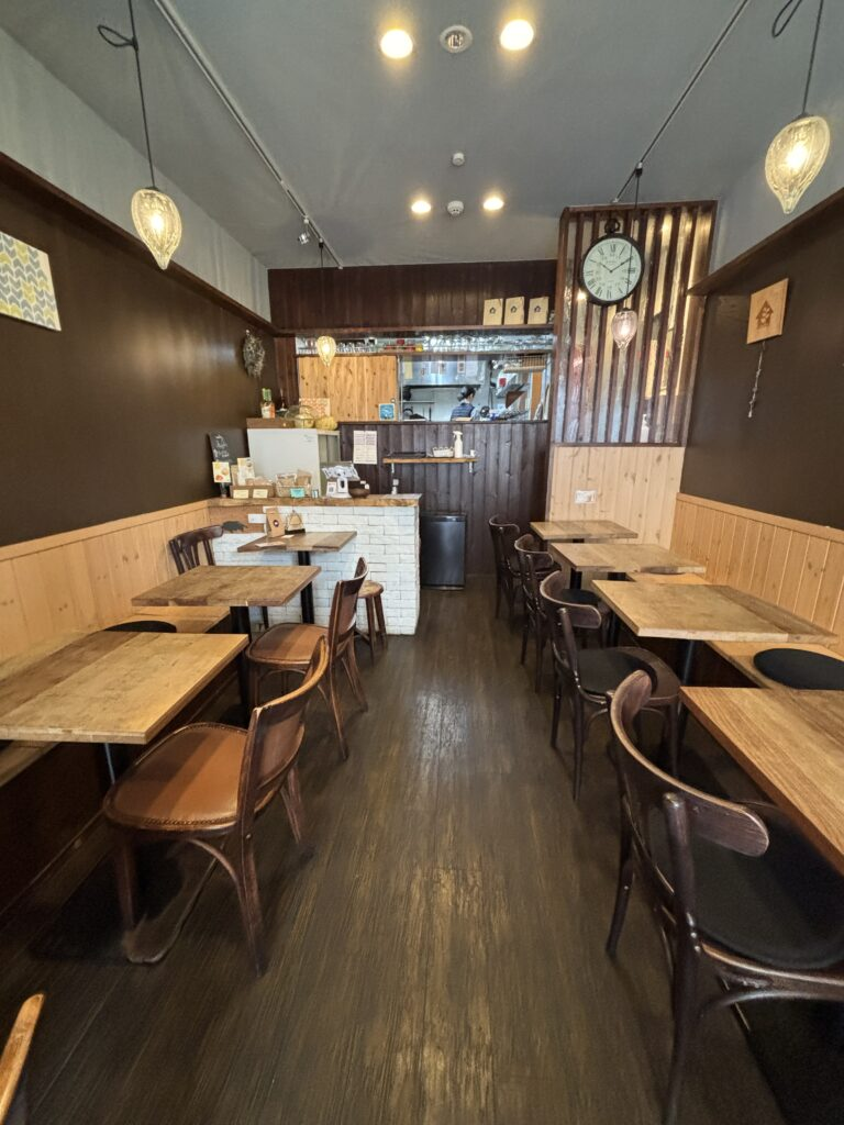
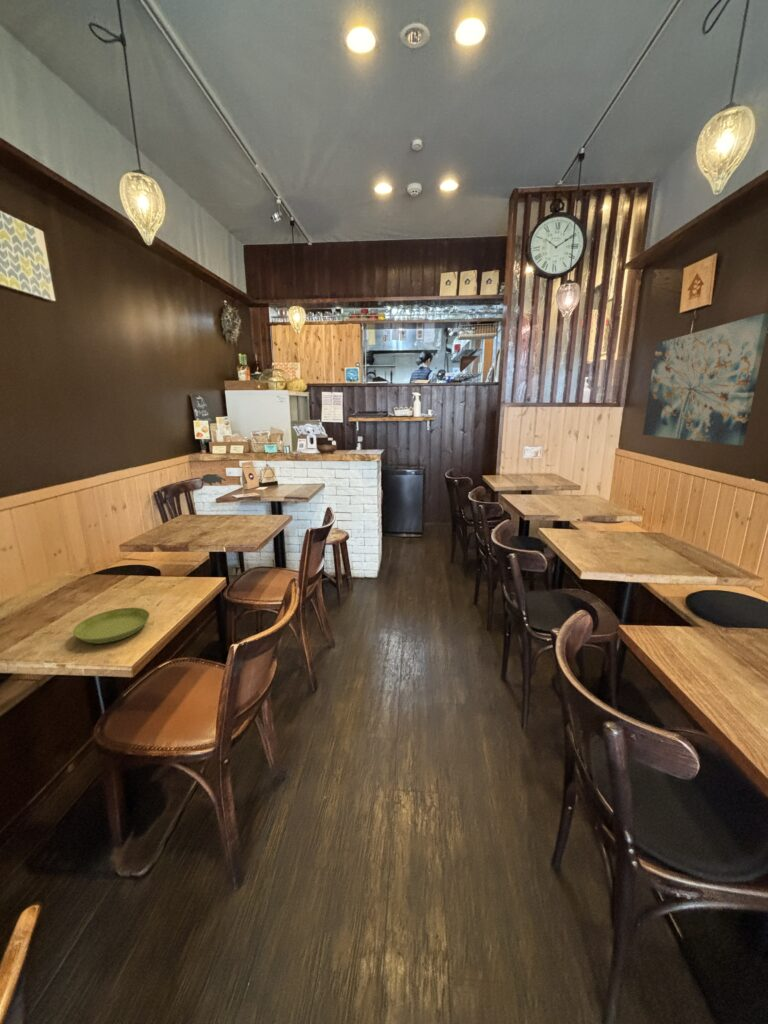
+ wall art [642,312,768,446]
+ saucer [72,607,151,645]
